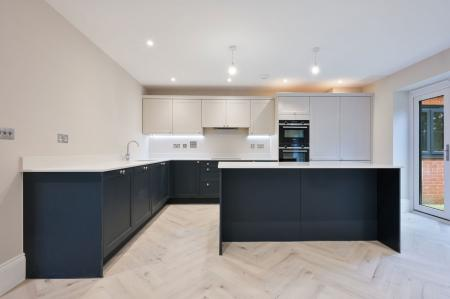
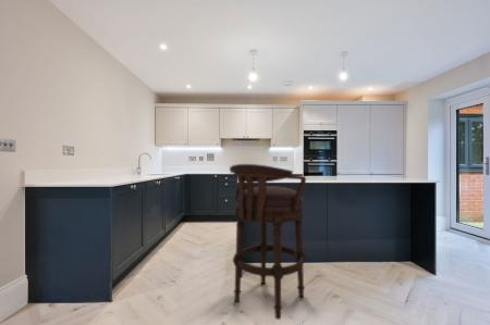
+ bar stool [229,163,307,321]
